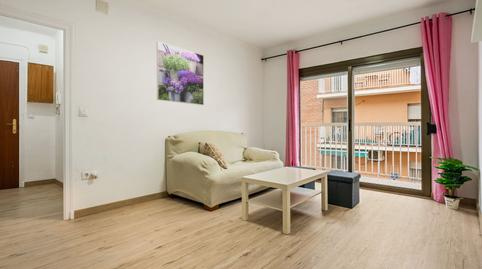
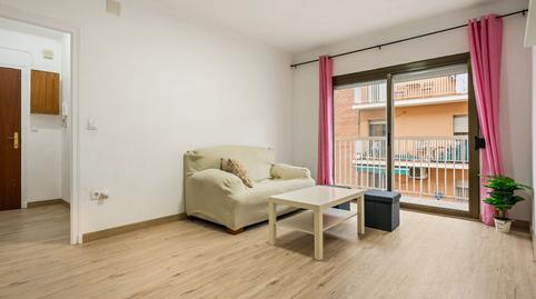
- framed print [156,41,205,106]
